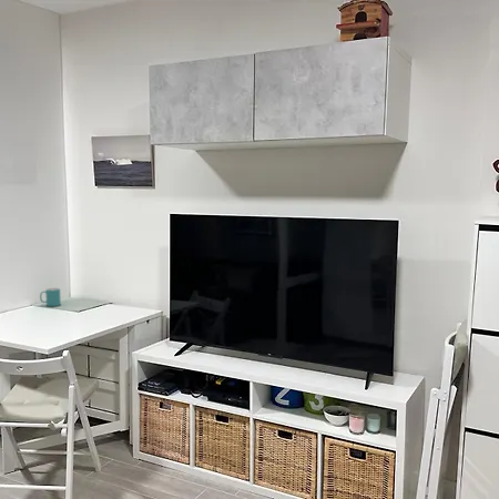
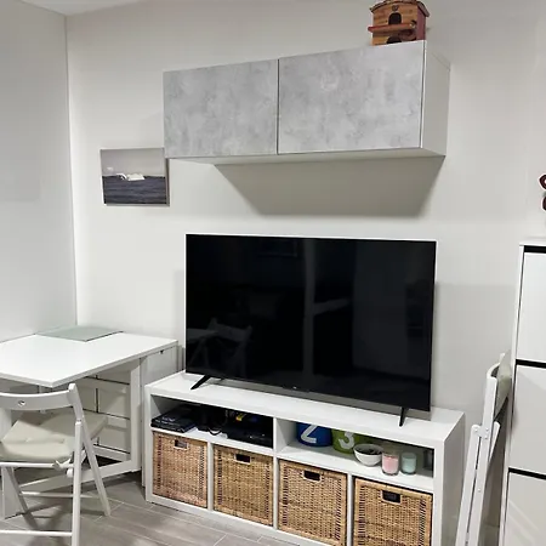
- mug [39,286,62,307]
